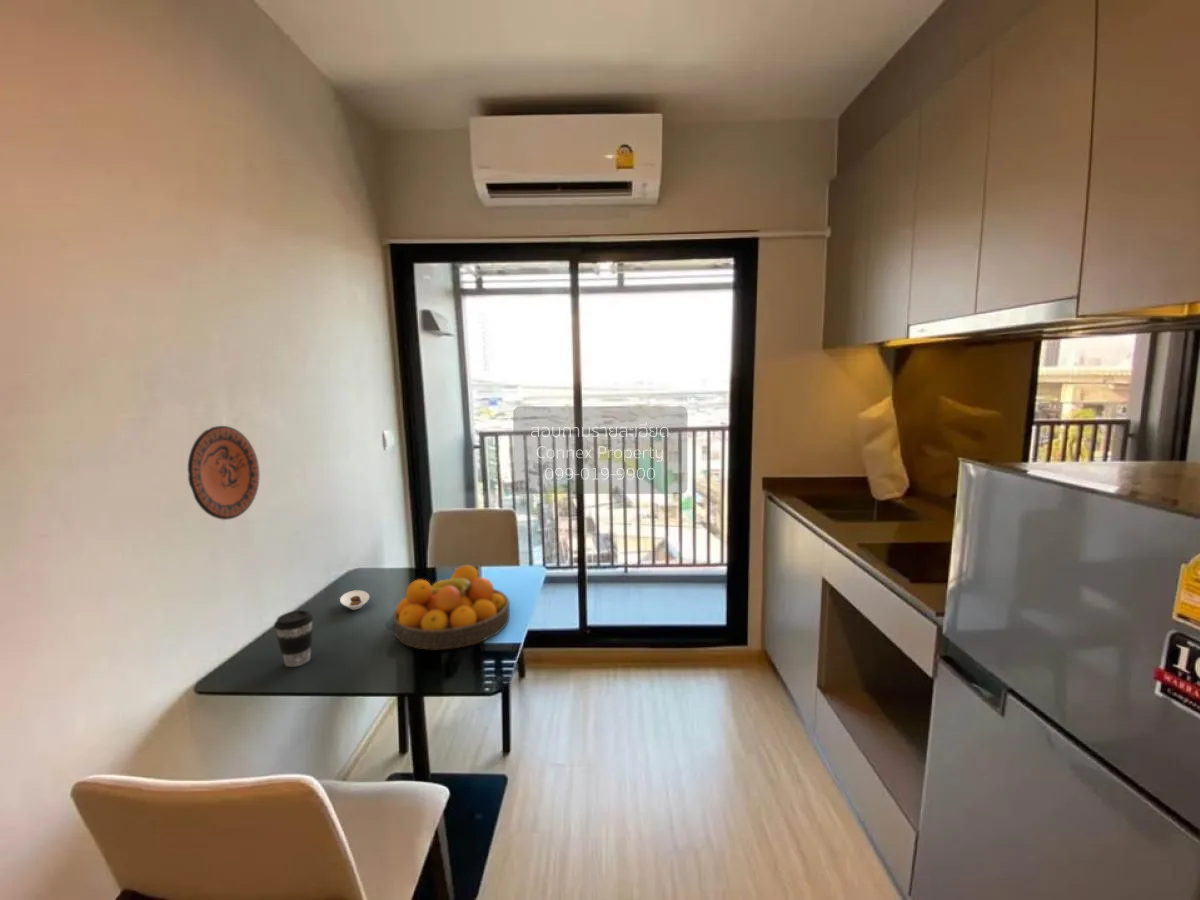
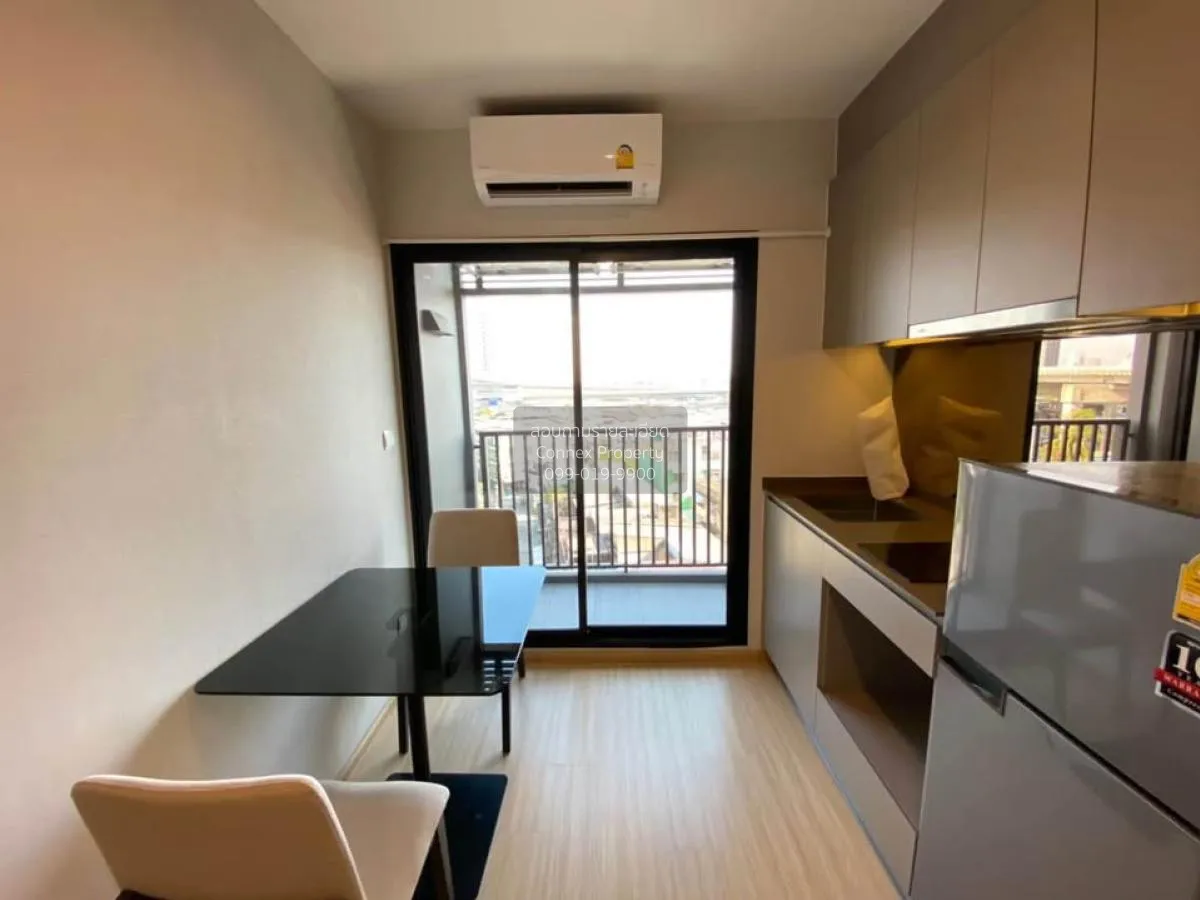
- coffee cup [273,609,314,668]
- saucer [339,589,370,611]
- decorative plate [187,425,260,521]
- fruit bowl [392,564,511,651]
